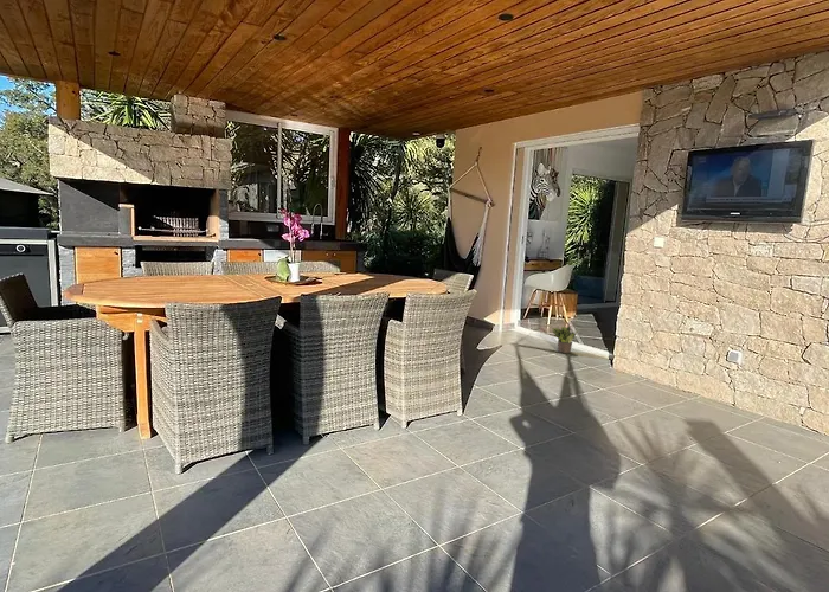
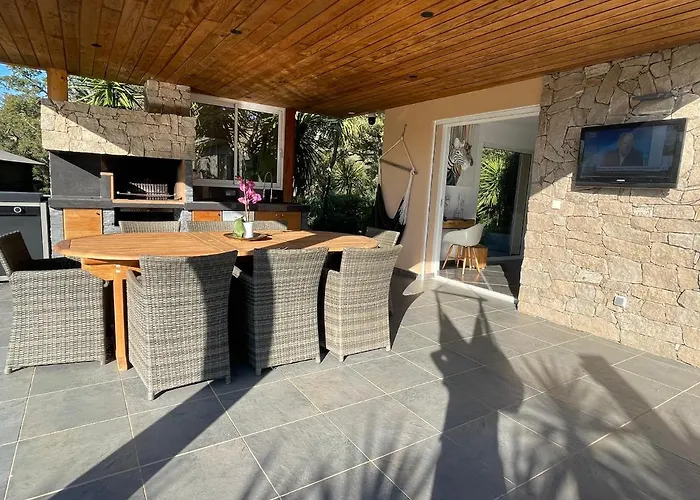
- potted plant [551,323,579,354]
